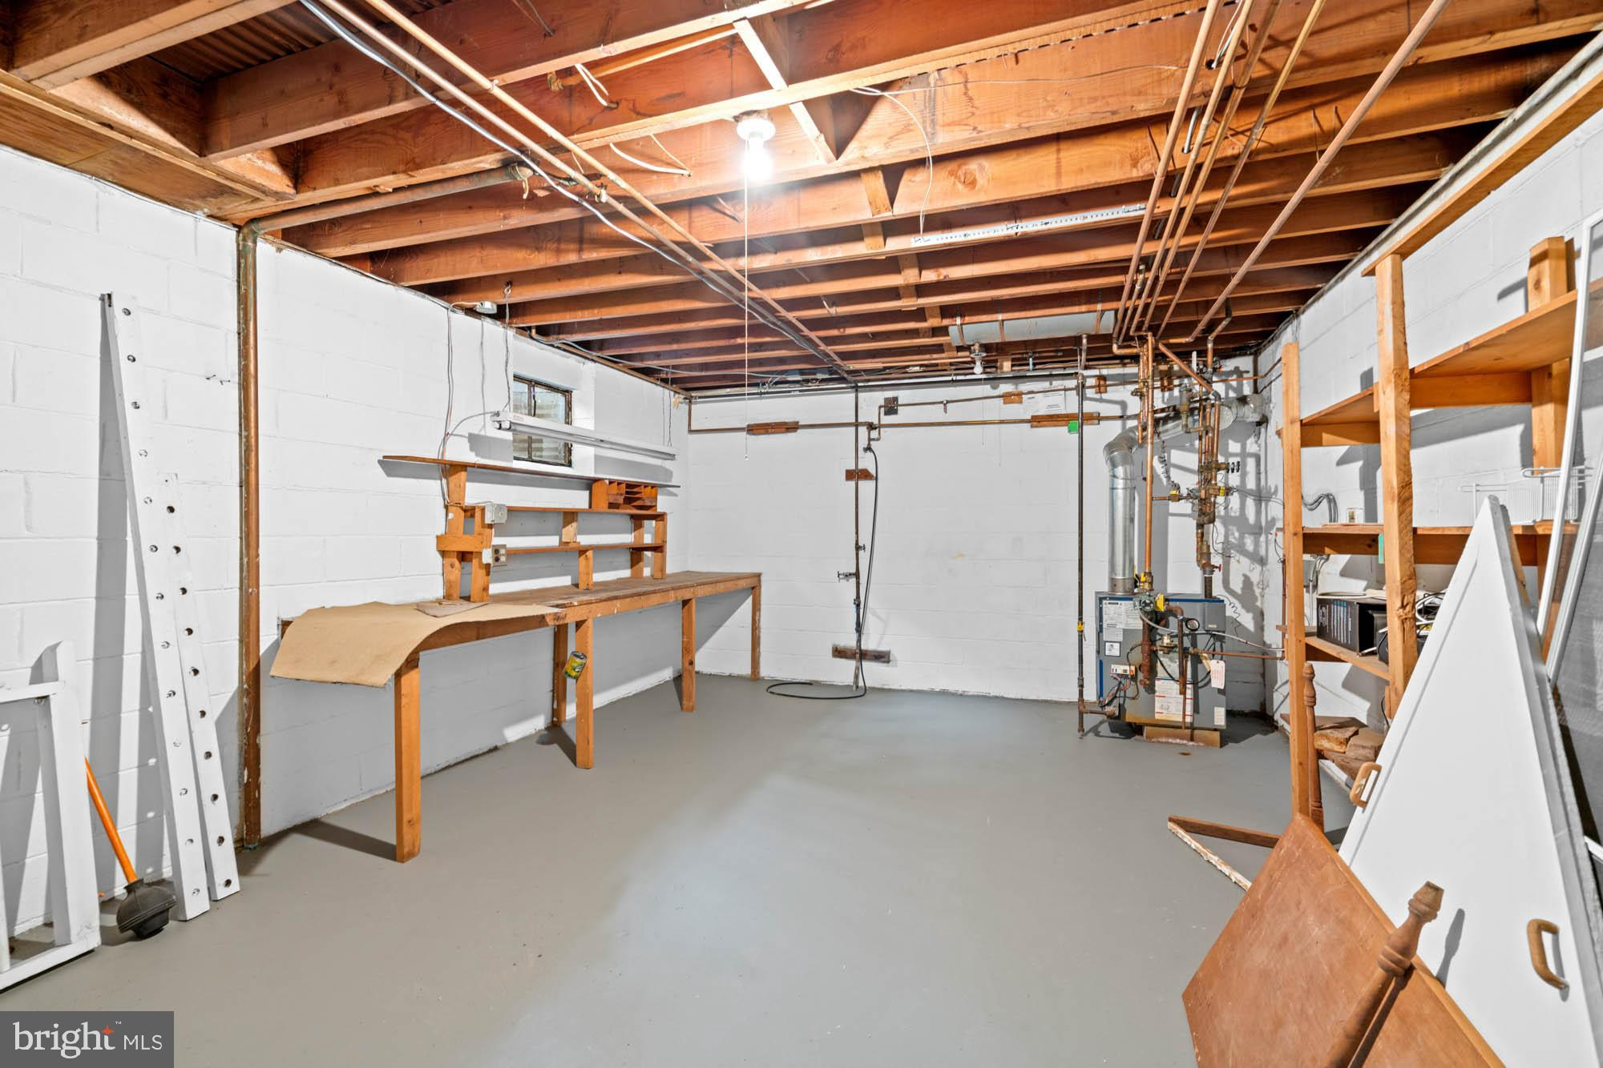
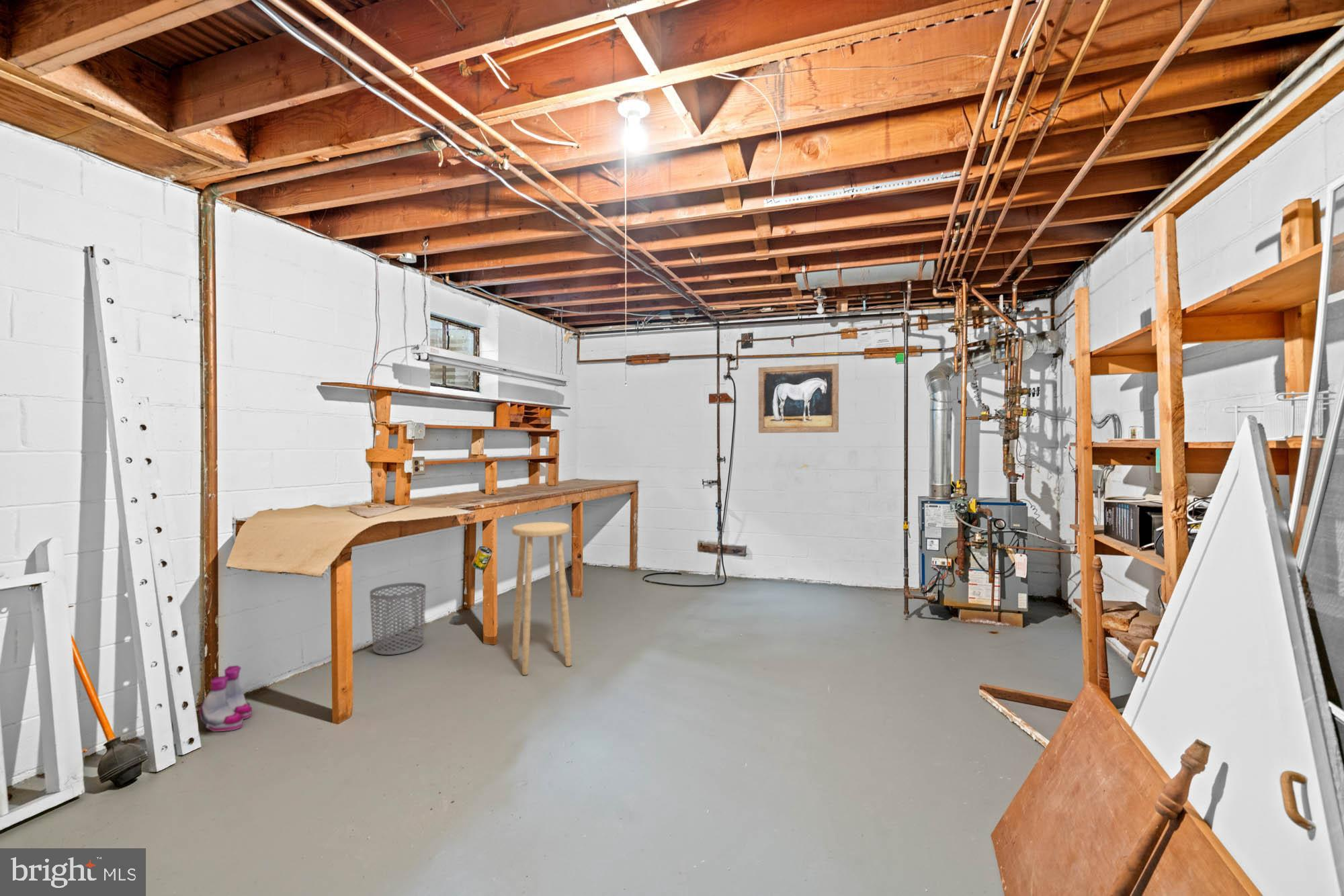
+ waste bin [369,582,427,656]
+ stool [511,521,573,676]
+ wall art [758,363,839,434]
+ boots [198,665,253,732]
